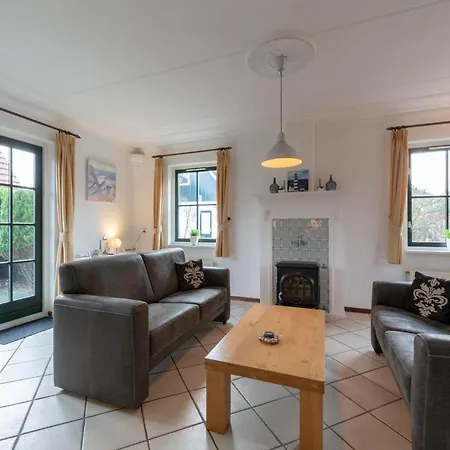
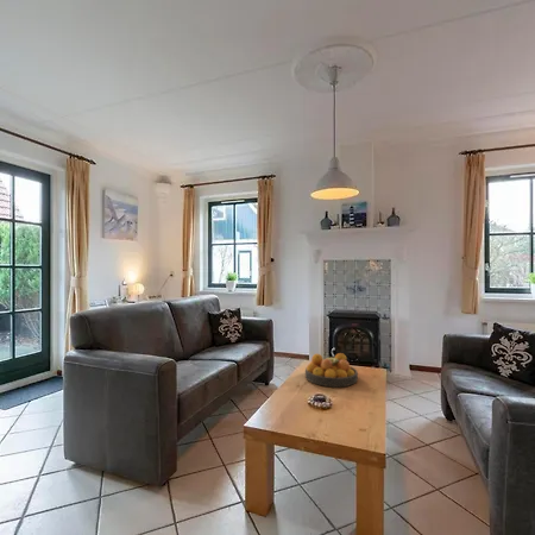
+ fruit bowl [304,352,359,389]
